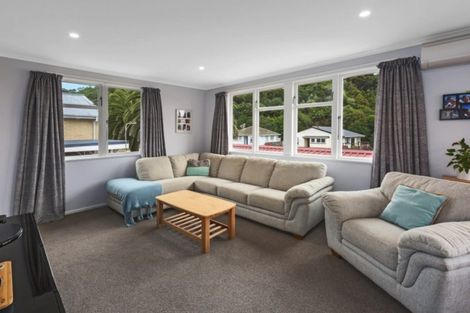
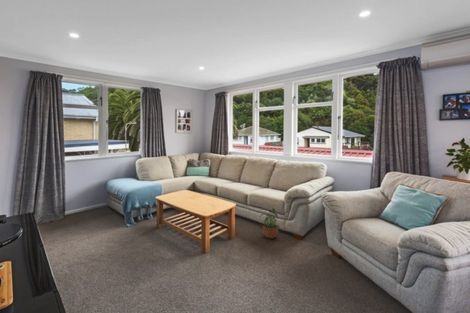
+ potted plant [258,207,281,239]
